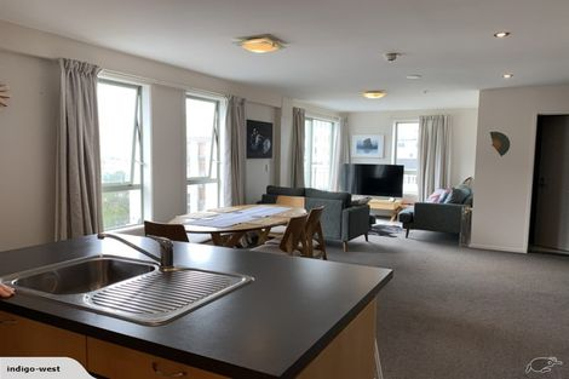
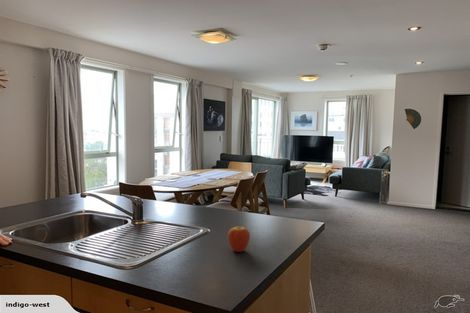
+ fruit [227,225,251,253]
